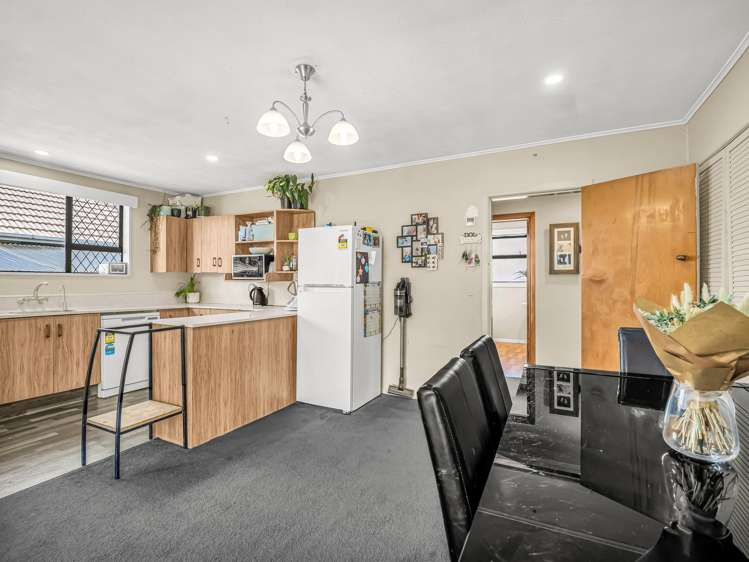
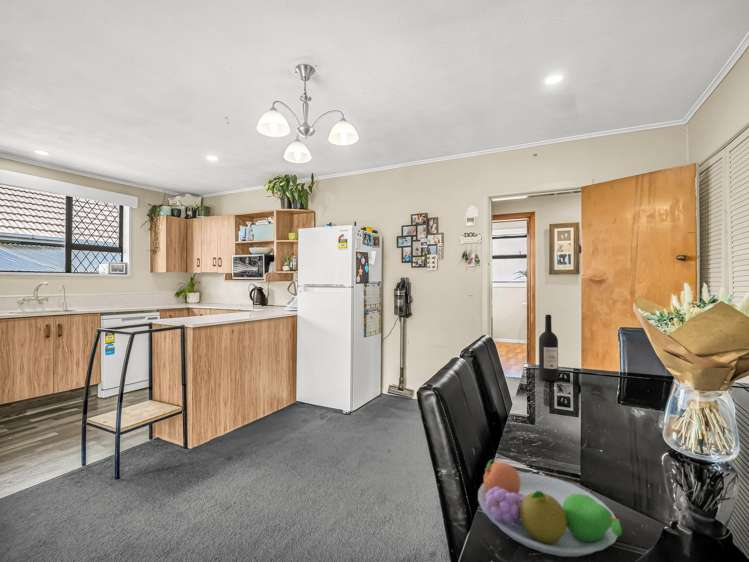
+ wine bottle [538,314,559,382]
+ fruit bowl [477,458,623,558]
